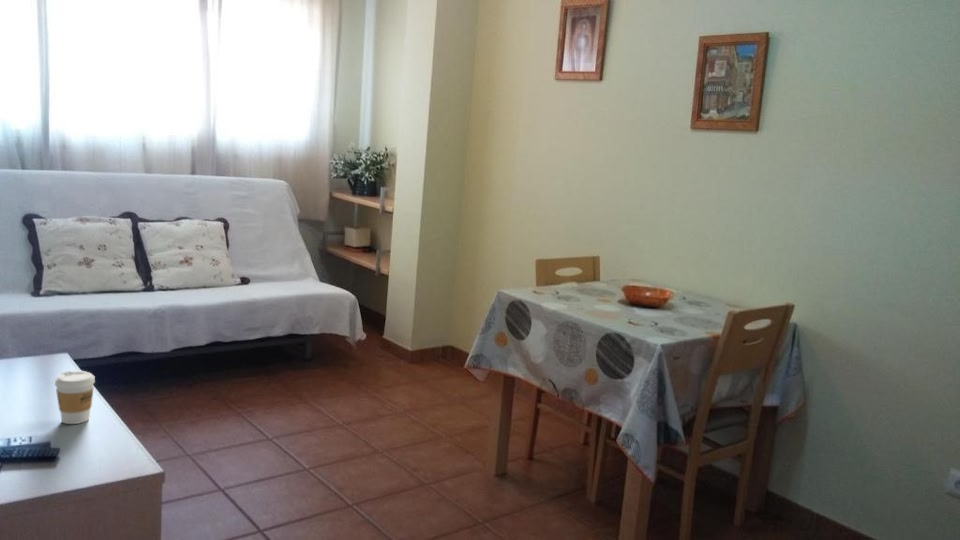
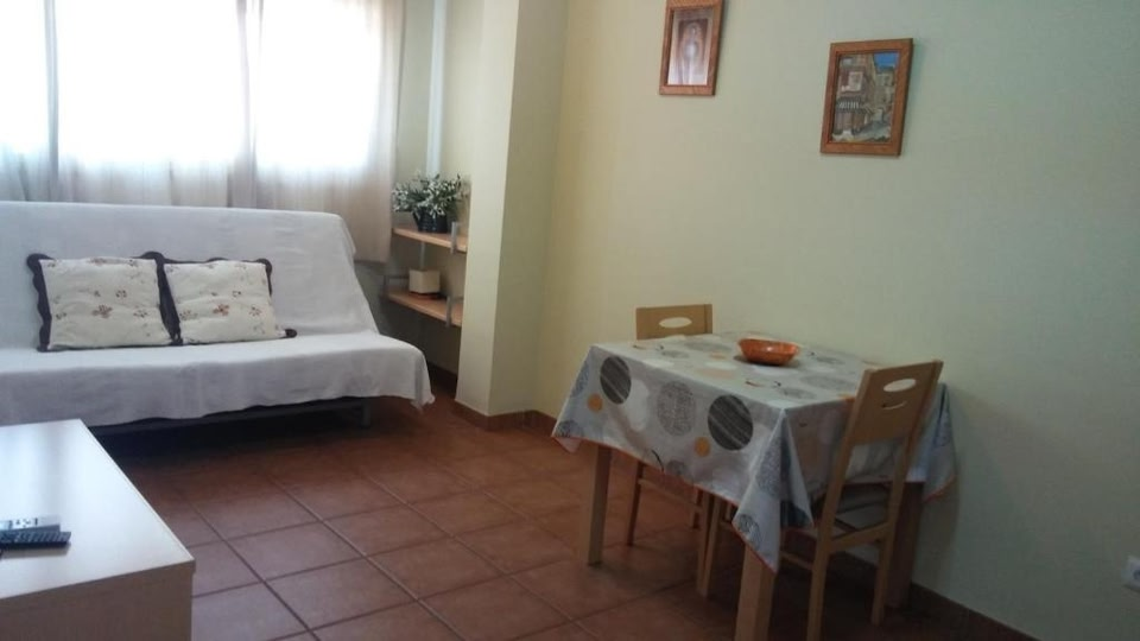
- coffee cup [54,370,96,425]
